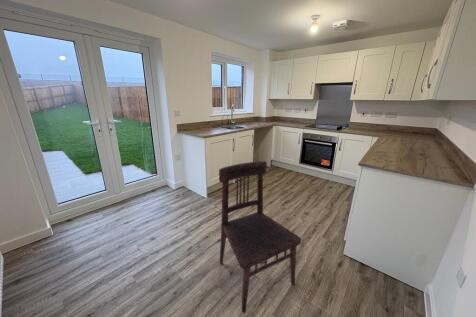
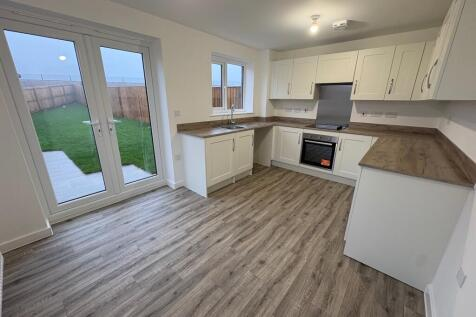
- dining chair [218,160,302,314]
